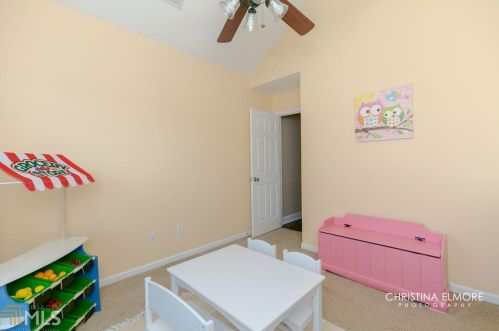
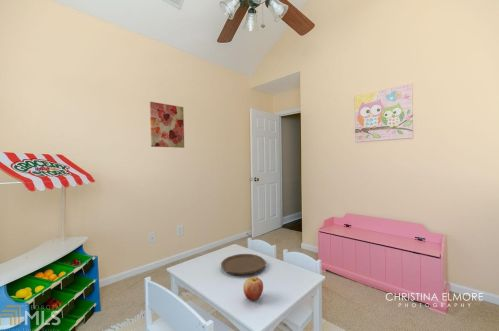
+ wall art [149,101,185,149]
+ plate [220,253,267,276]
+ apple [242,276,264,301]
